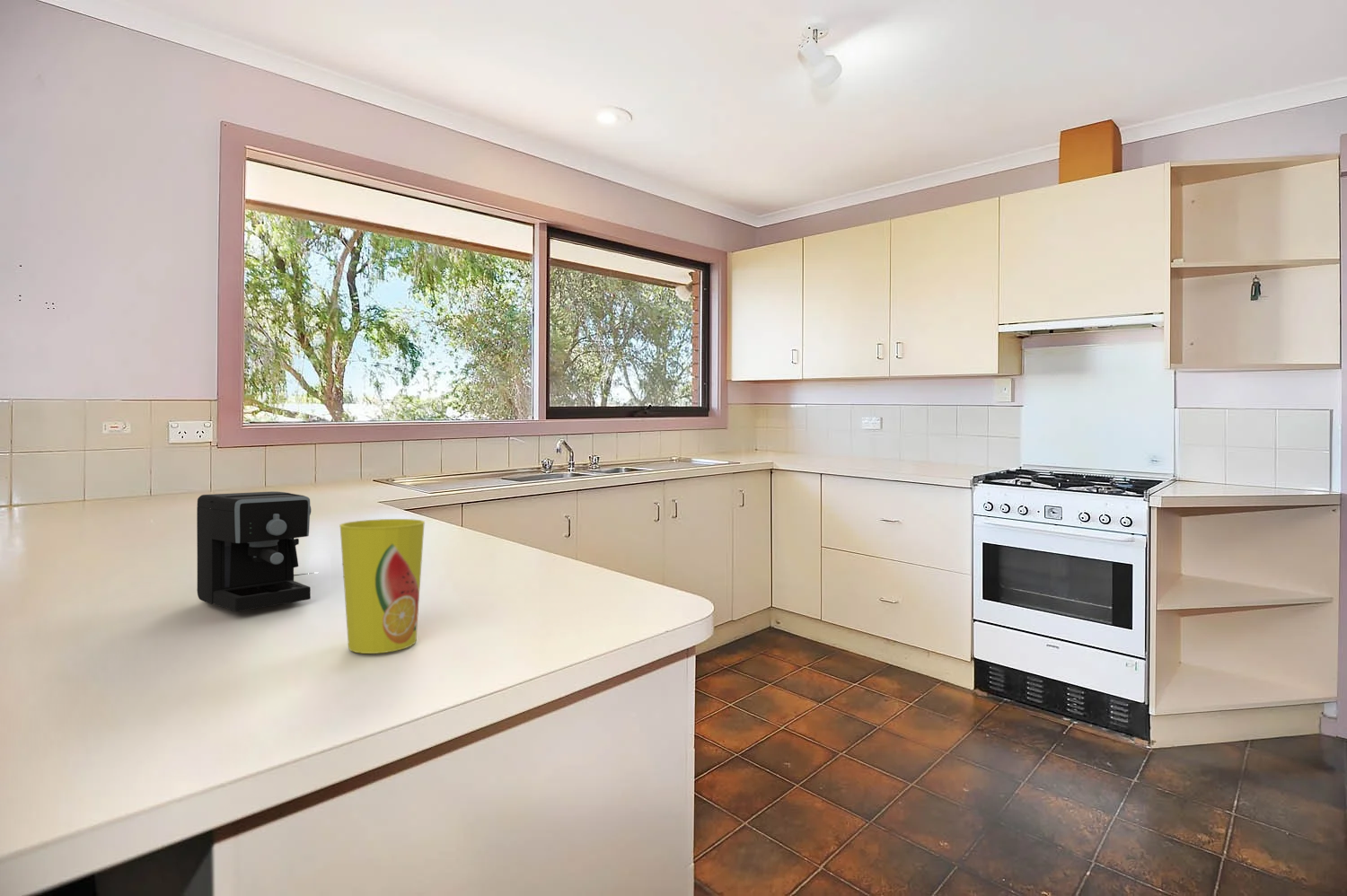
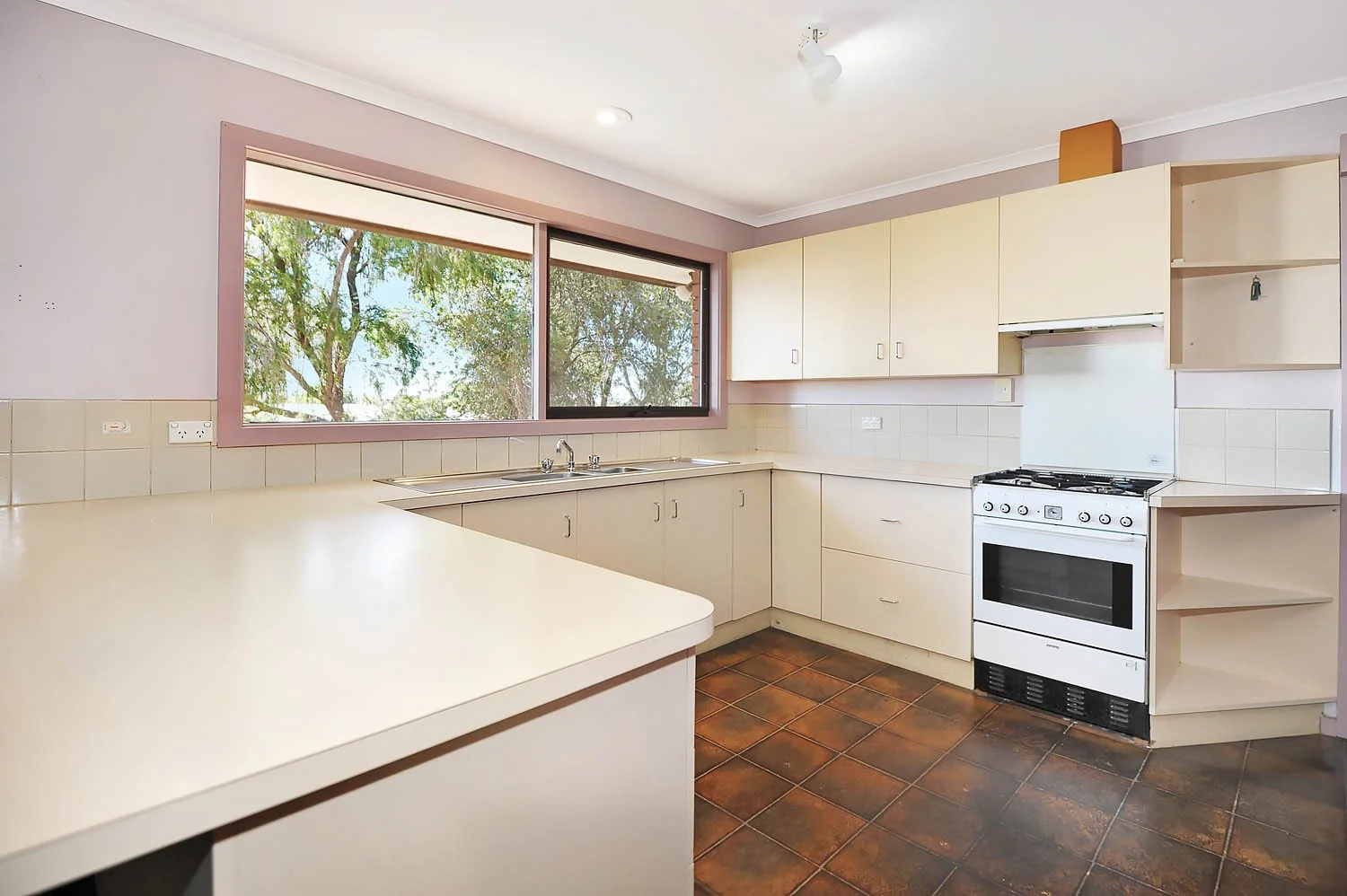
- cup [339,518,426,654]
- coffee maker [196,491,313,612]
